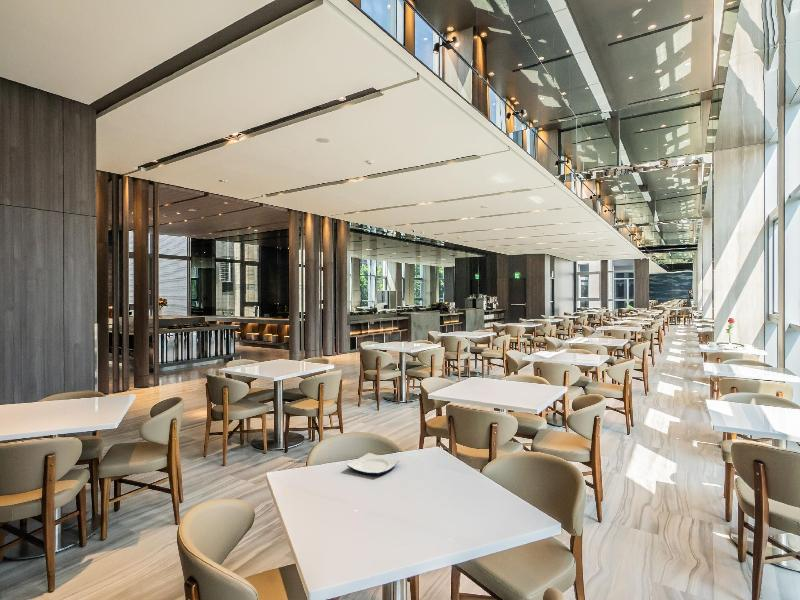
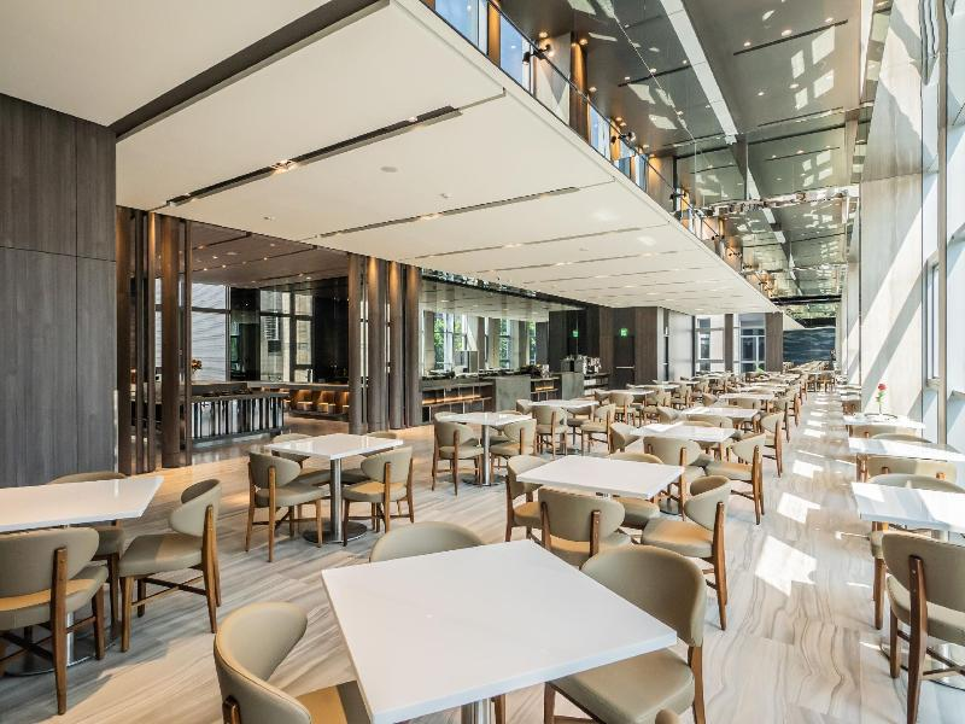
- plate [346,452,400,476]
